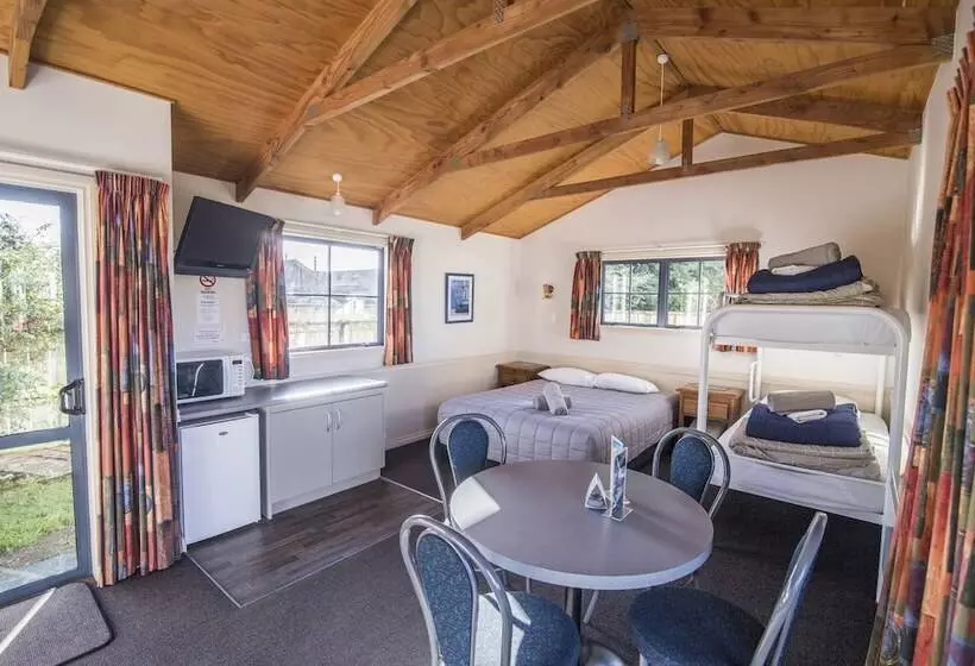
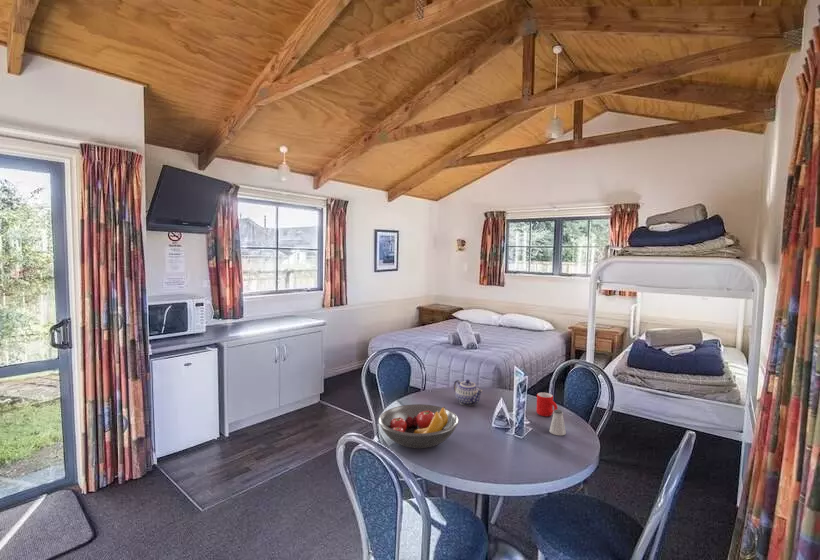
+ mug [536,392,559,417]
+ saltshaker [548,409,567,436]
+ teapot [452,379,484,407]
+ fruit bowl [378,403,460,449]
